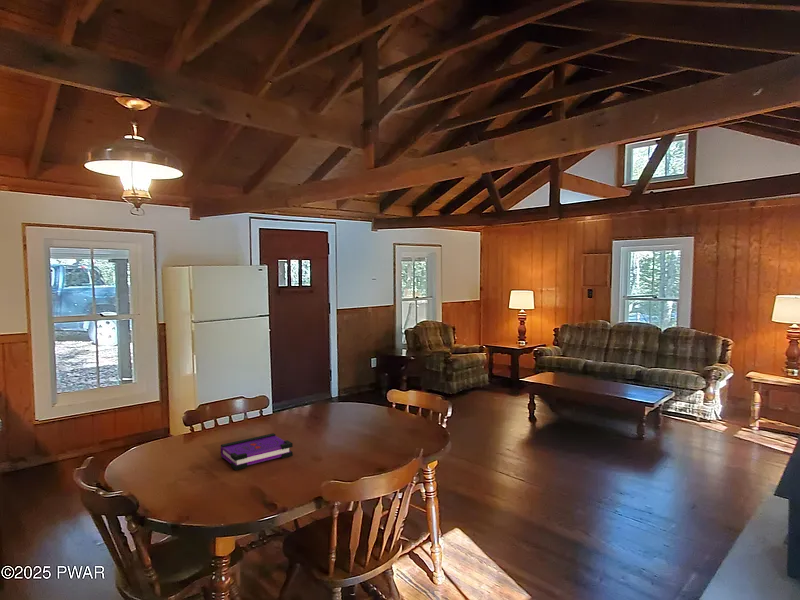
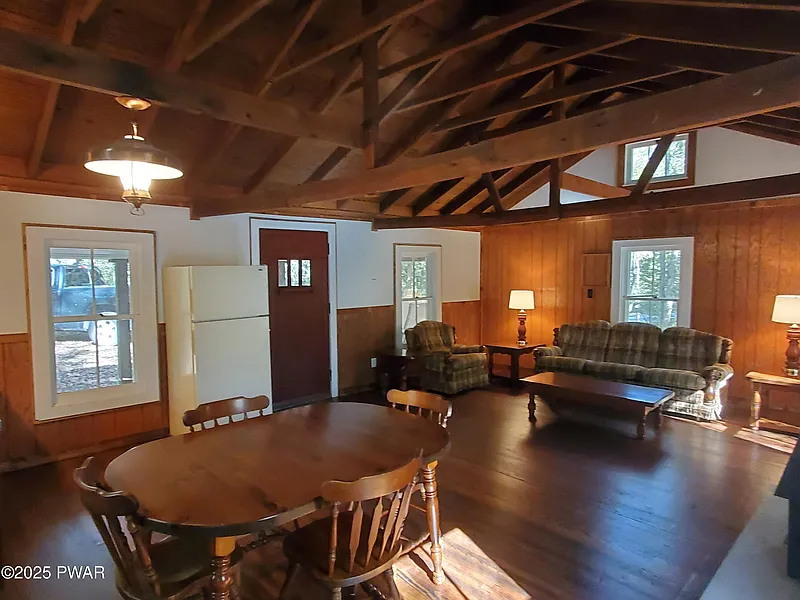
- board game [220,432,294,471]
